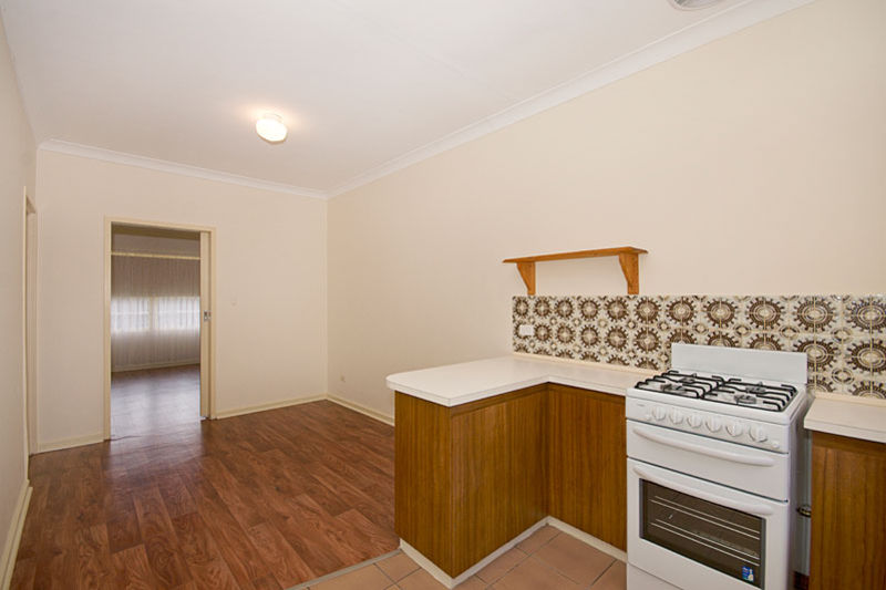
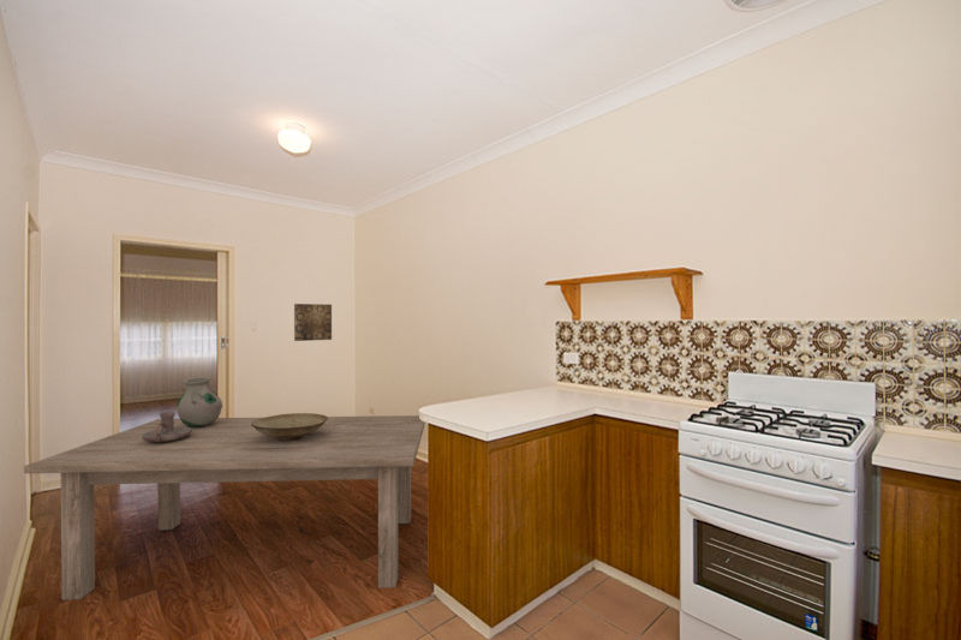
+ candle holder [142,411,192,442]
+ vase [175,375,223,427]
+ dining table [23,414,426,602]
+ decorative bowl [251,412,328,441]
+ wall art [293,303,333,342]
